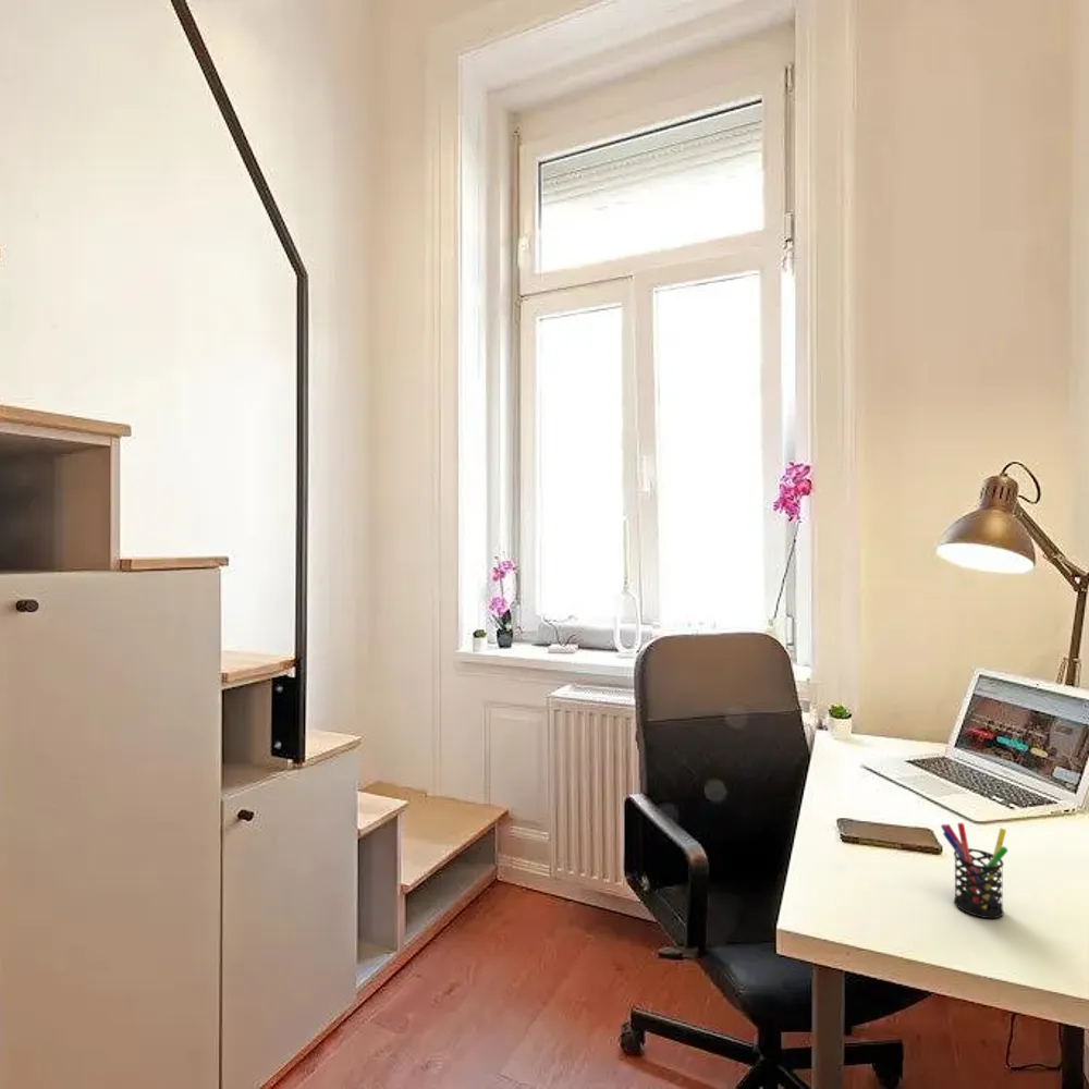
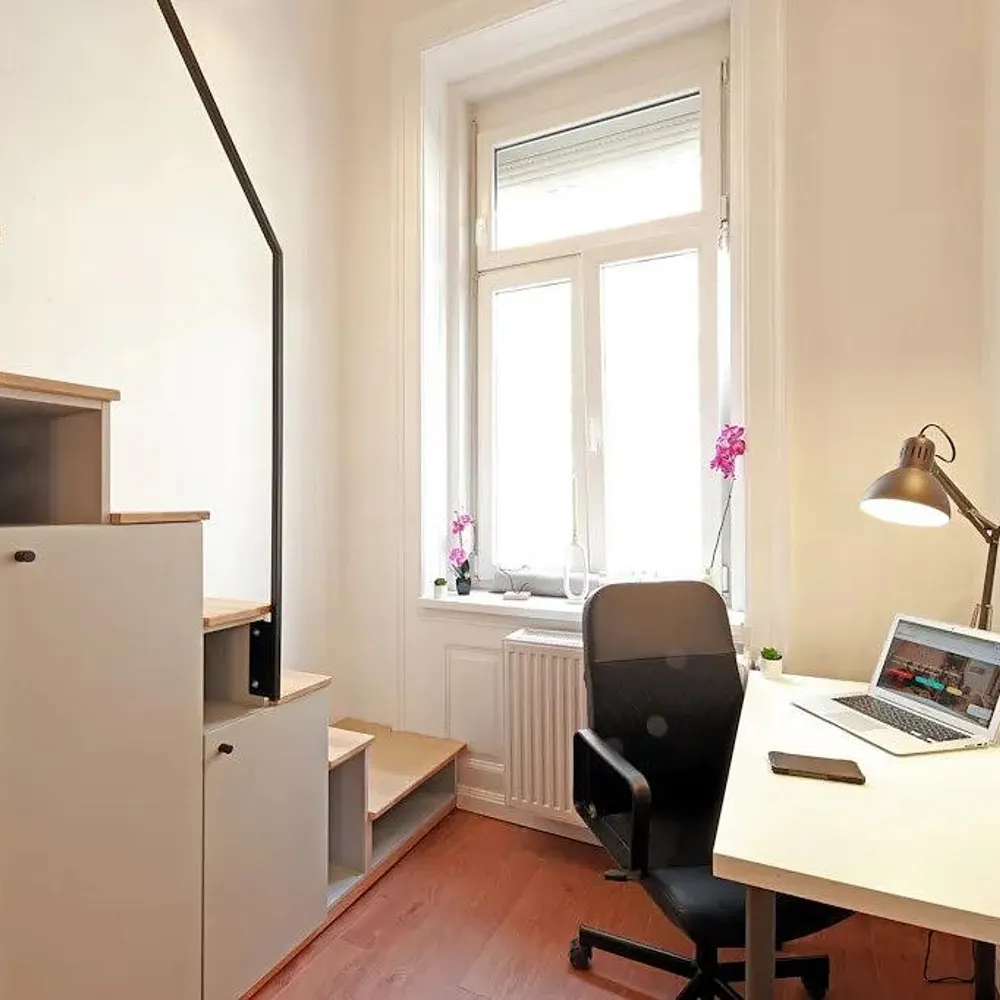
- pen holder [940,822,1008,919]
